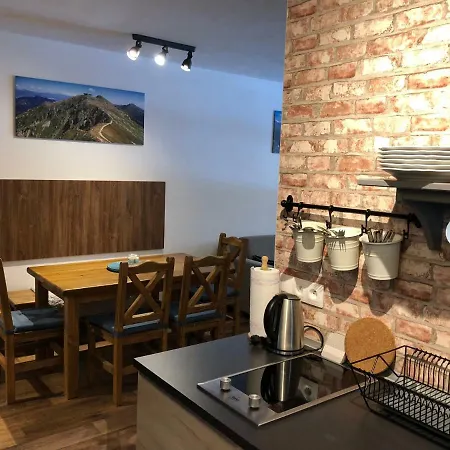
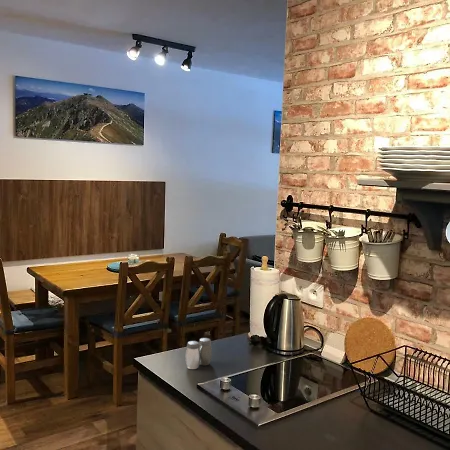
+ salt and pepper shaker [184,337,213,370]
